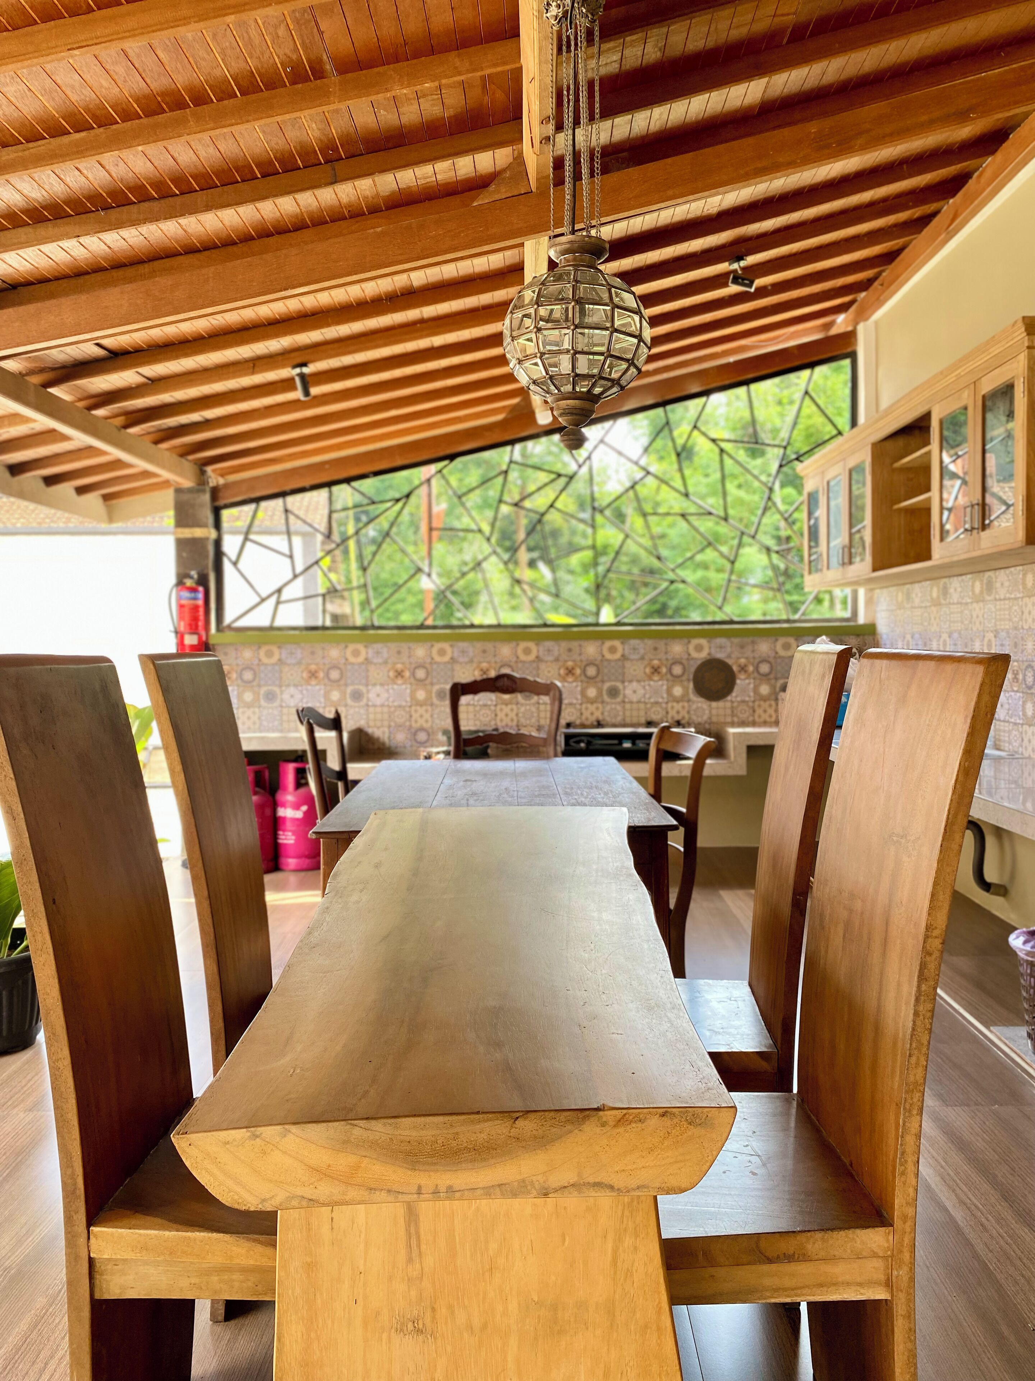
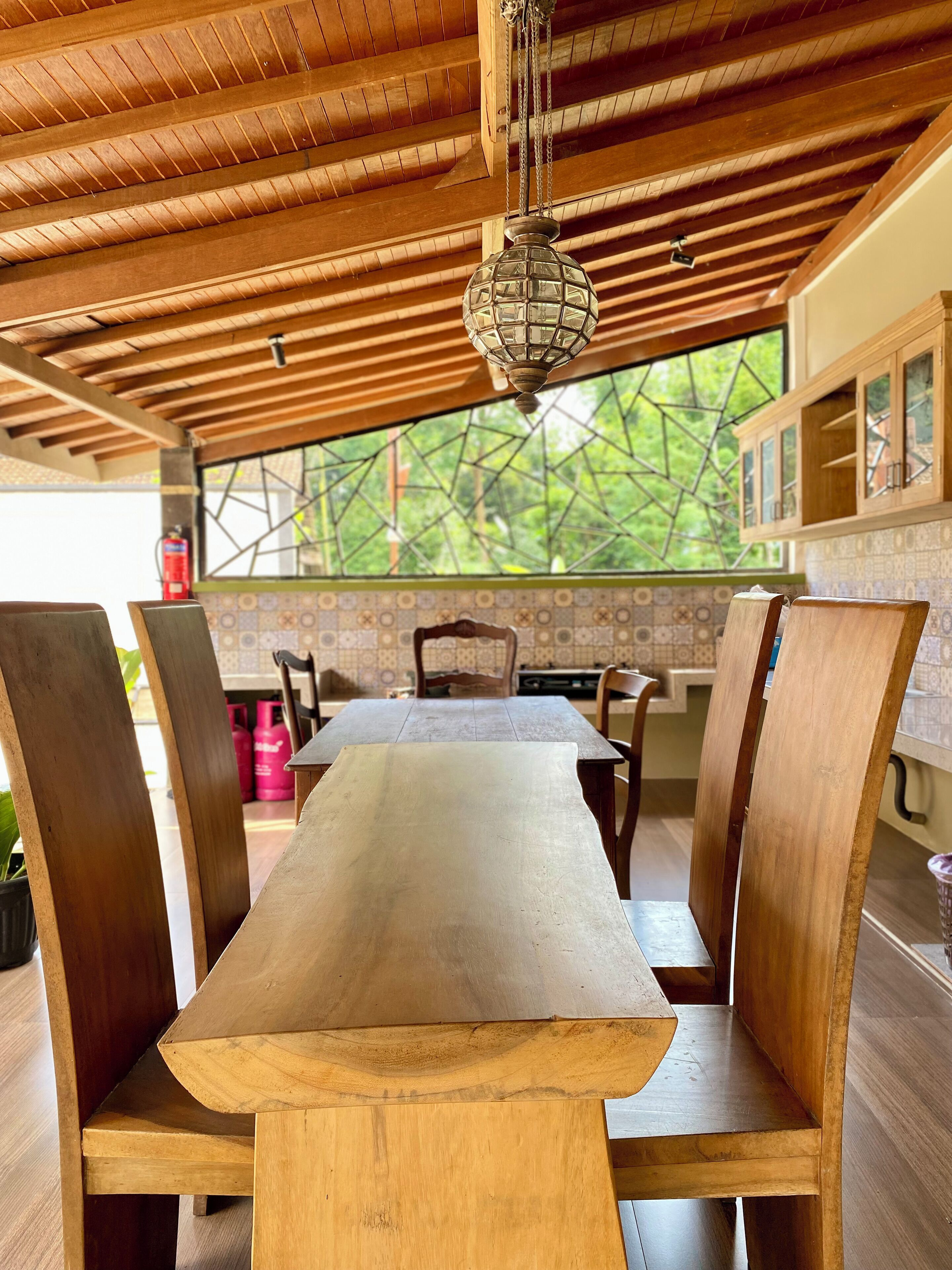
- decorative plate [691,658,737,702]
